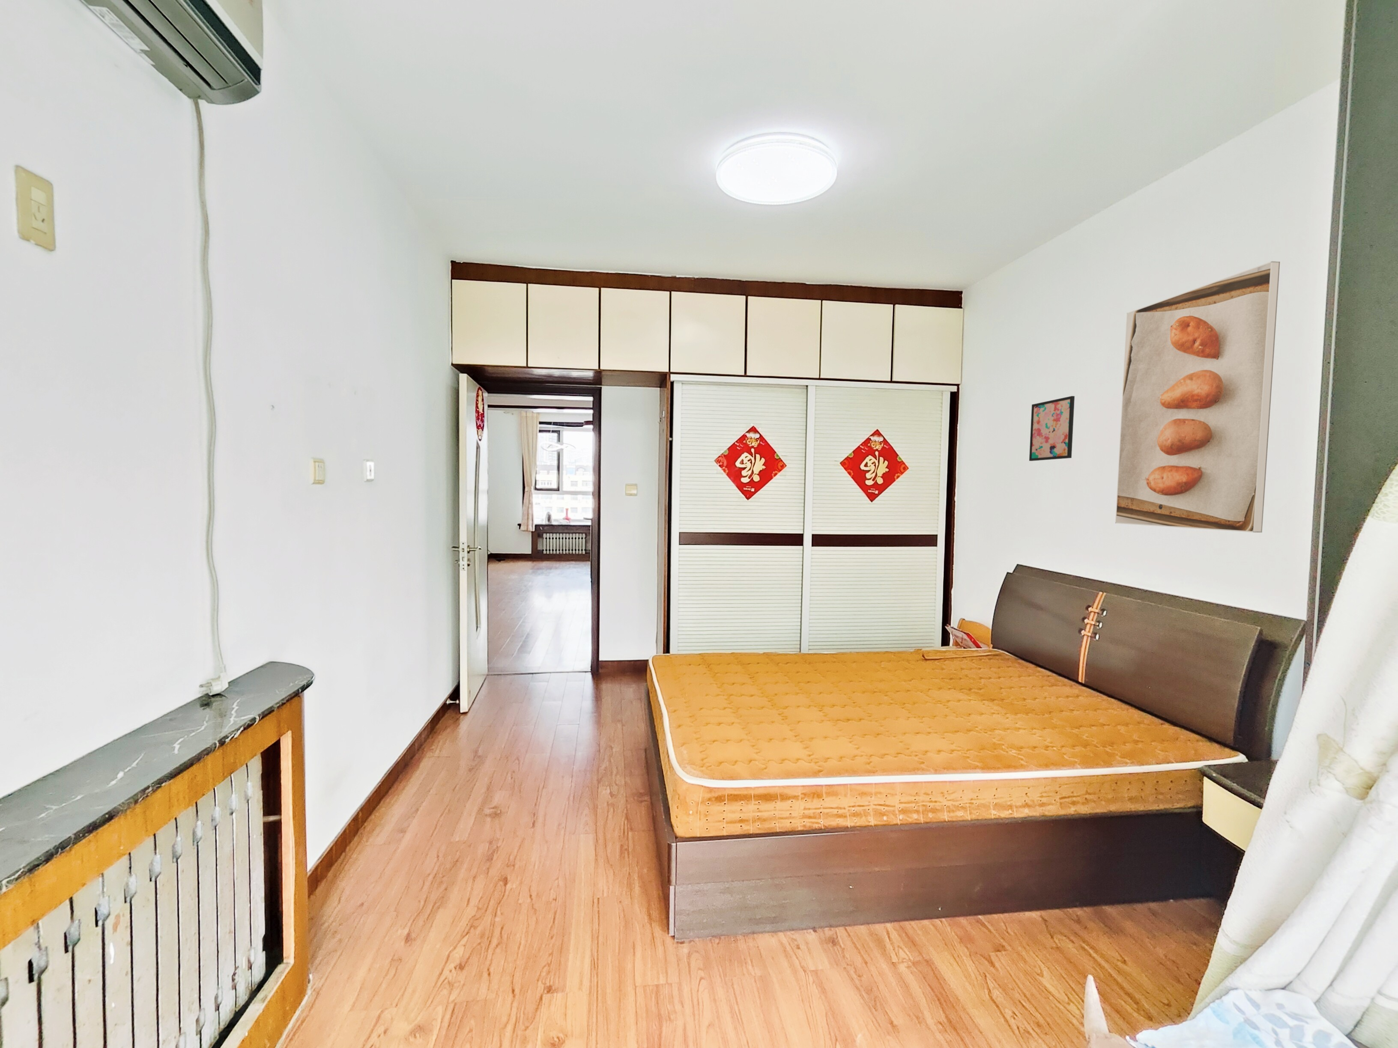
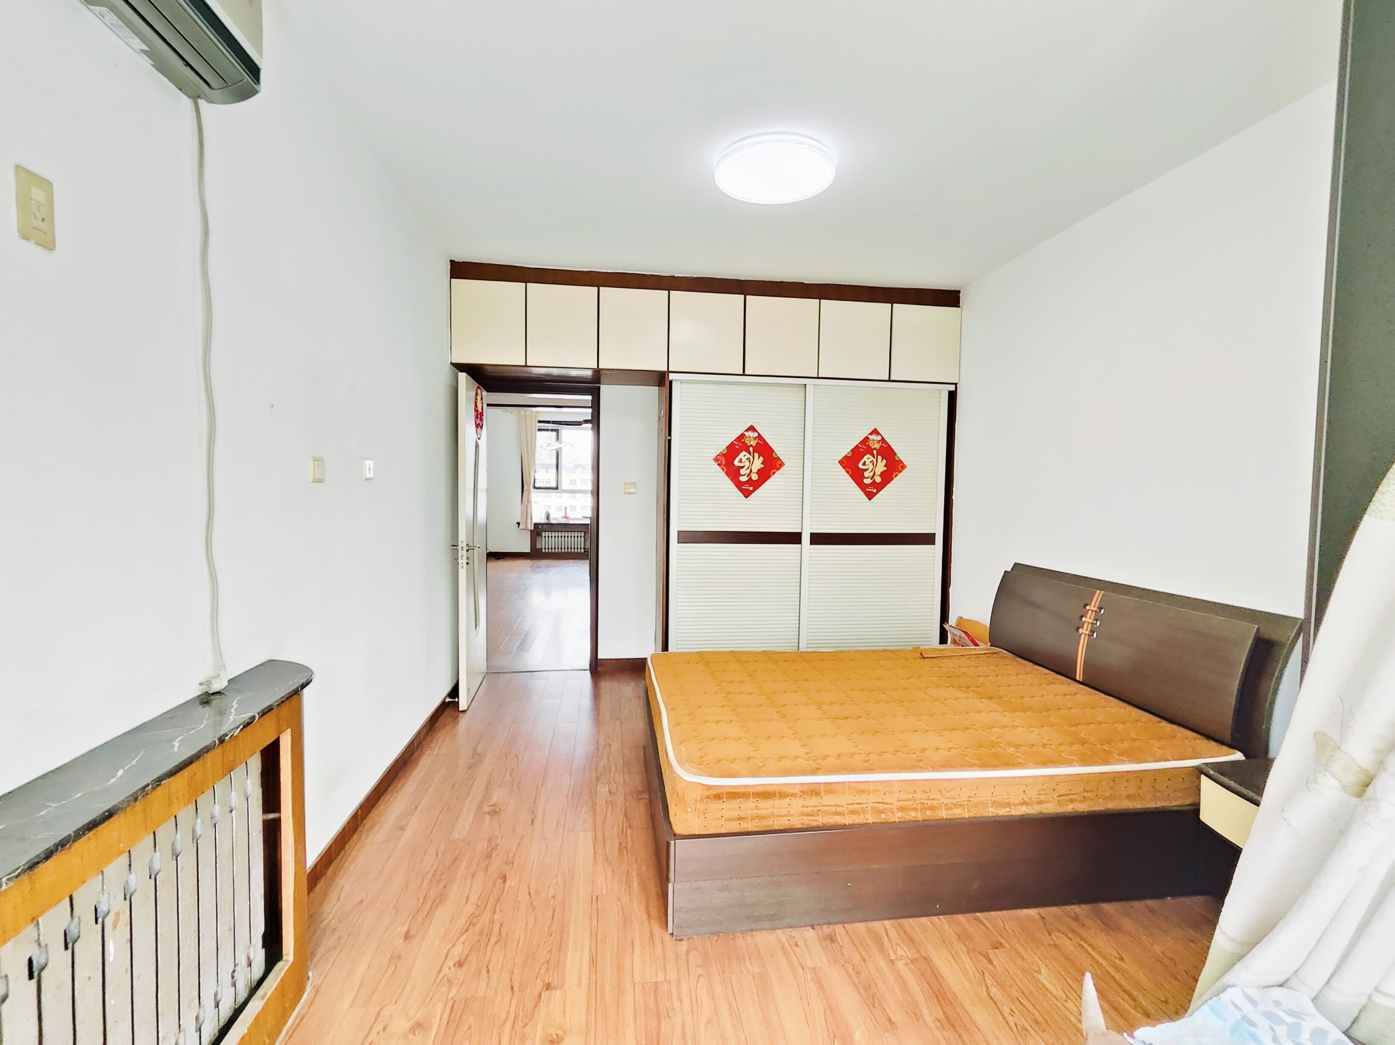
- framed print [1115,261,1280,533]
- wall art [1029,395,1075,461]
